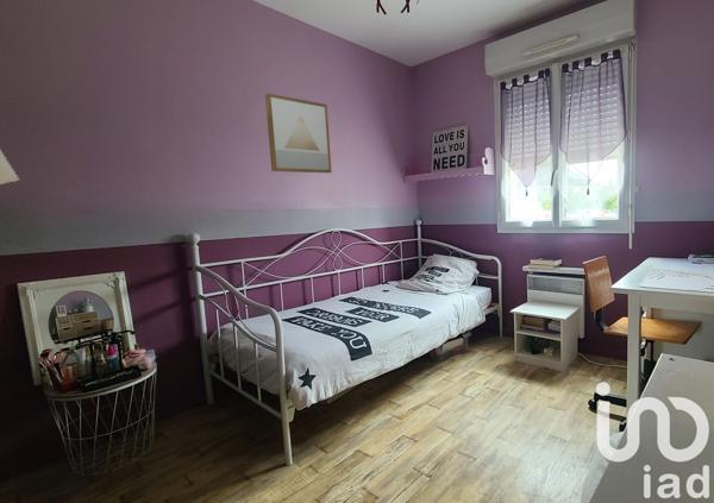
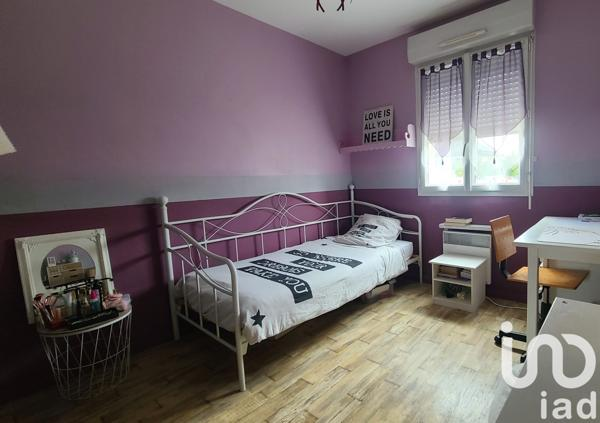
- wall art [264,93,332,174]
